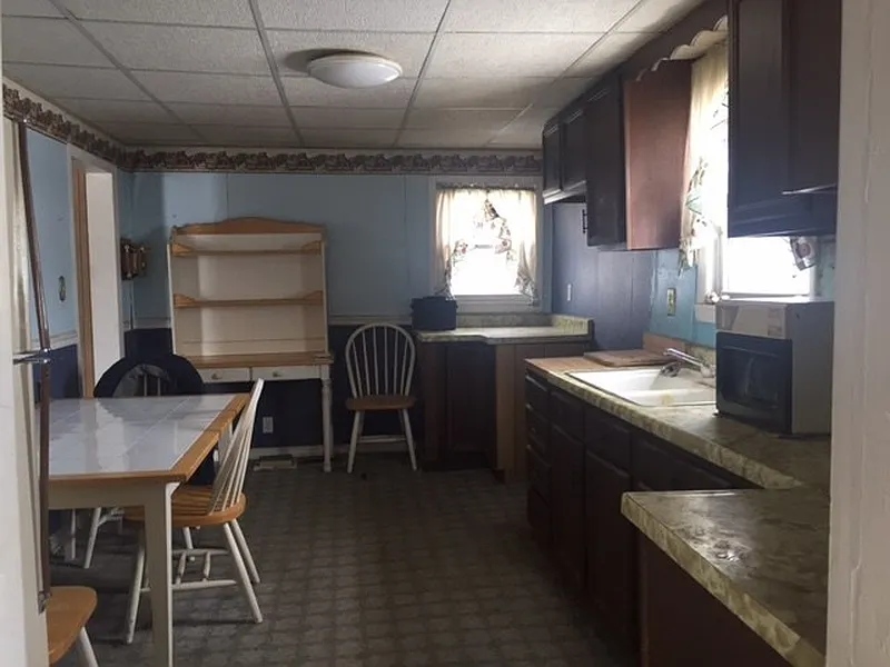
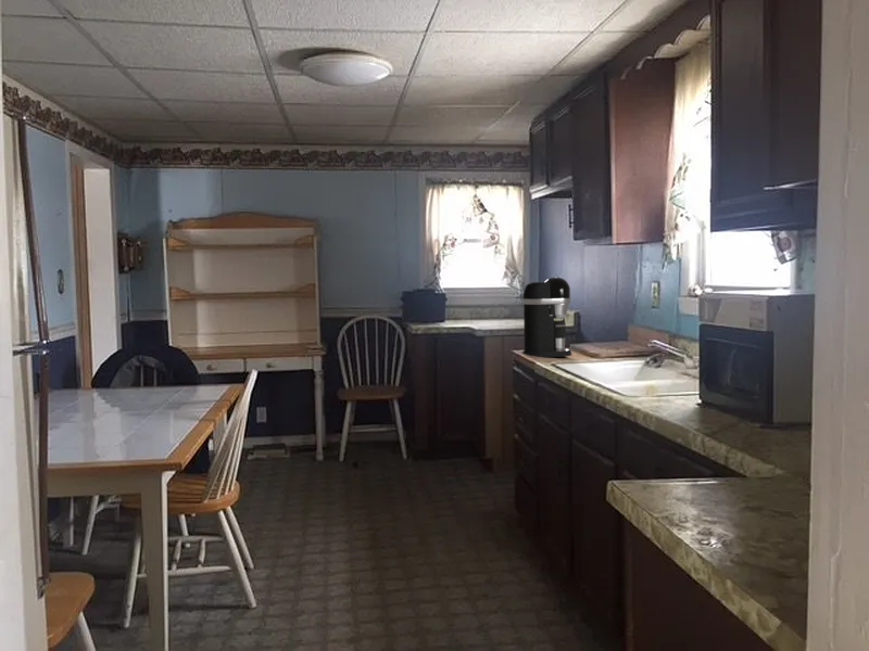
+ coffee maker [521,277,572,358]
